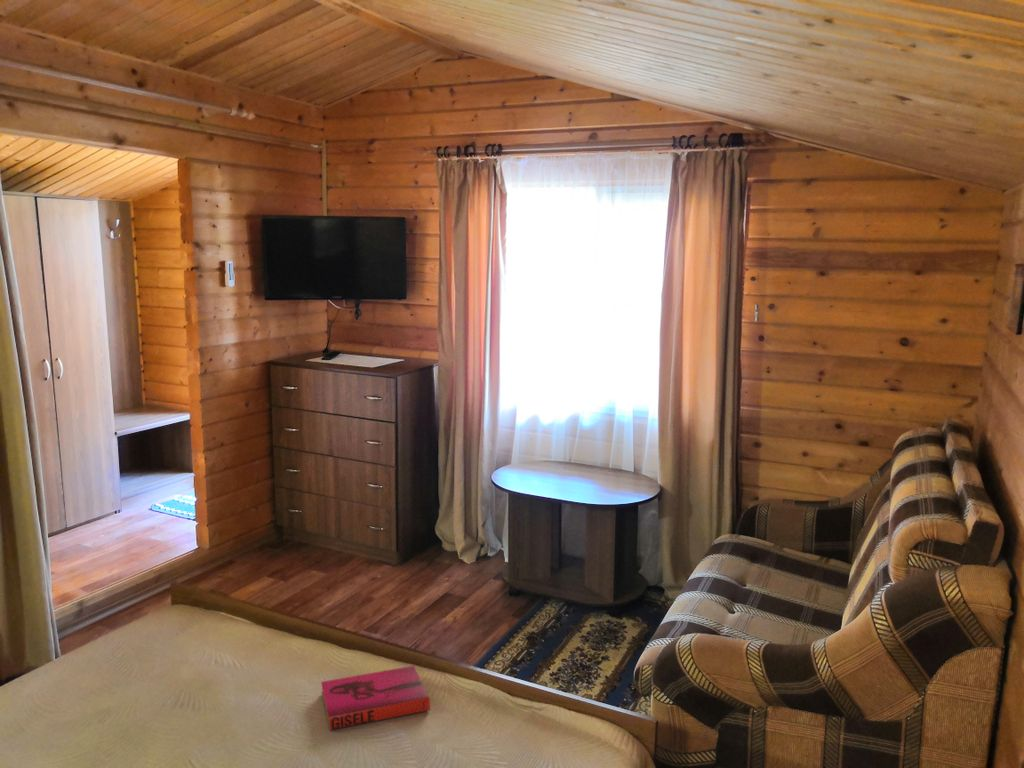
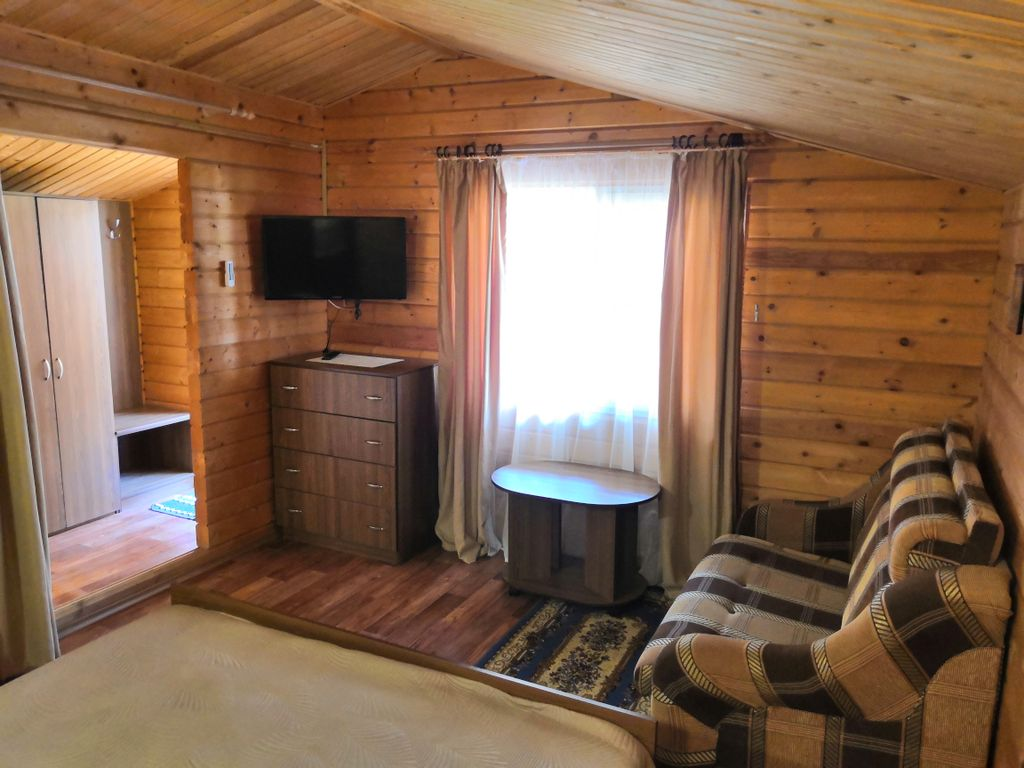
- hardback book [320,665,431,731]
